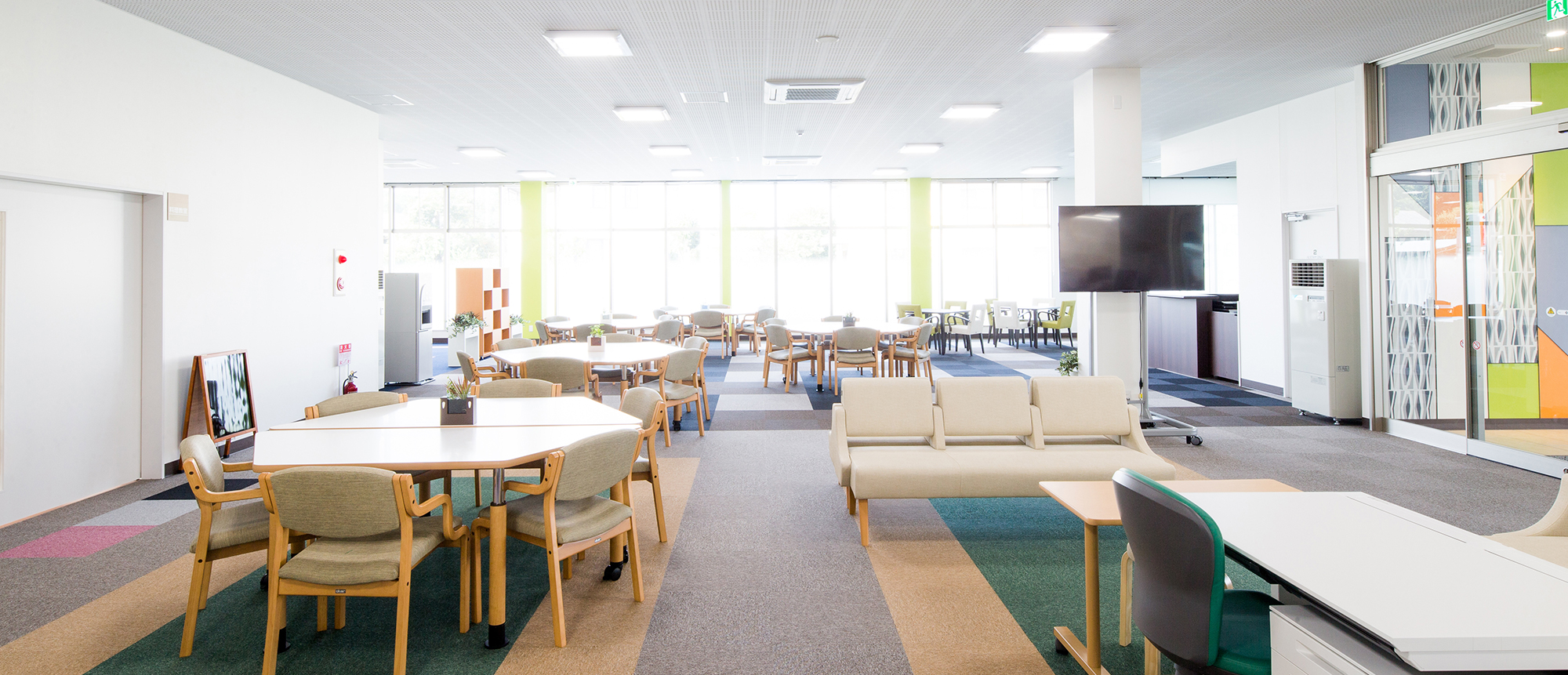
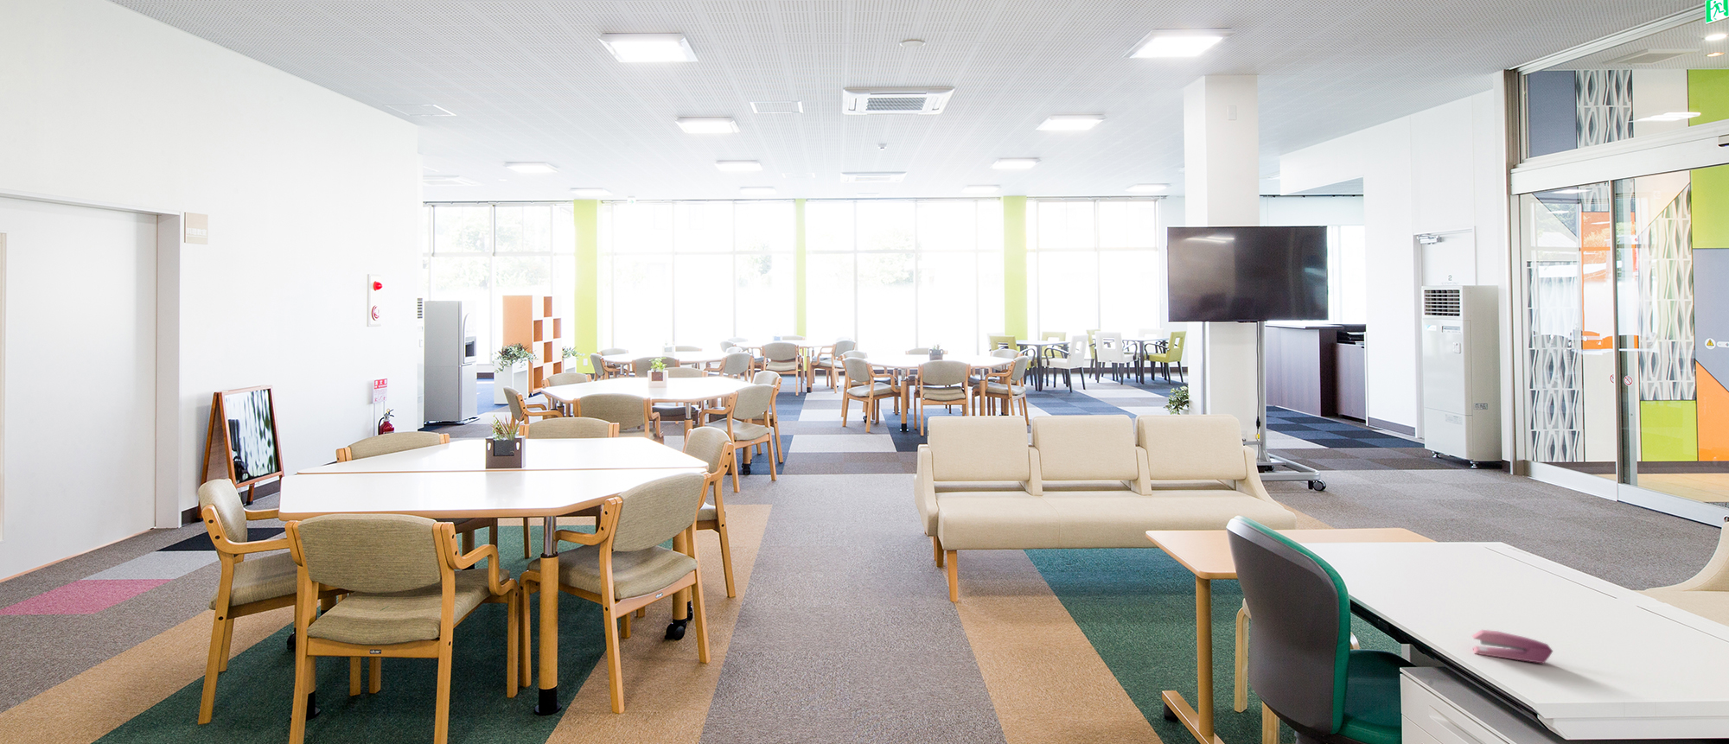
+ stapler [1471,629,1554,665]
